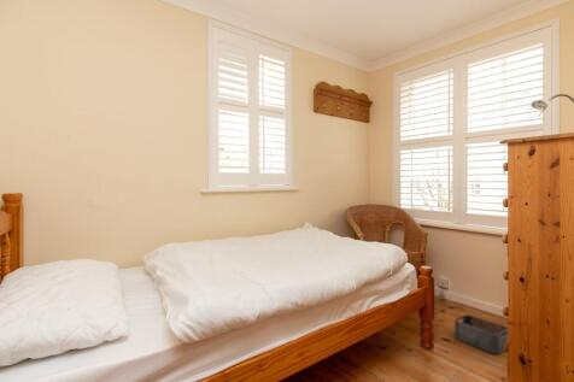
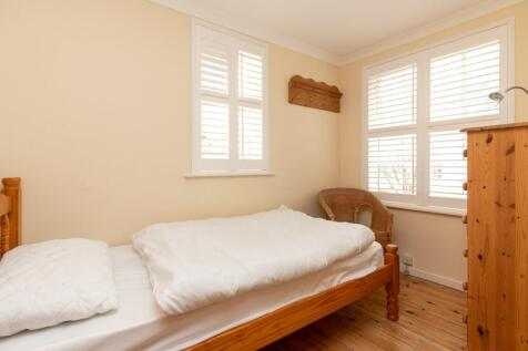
- storage bin [453,313,509,354]
